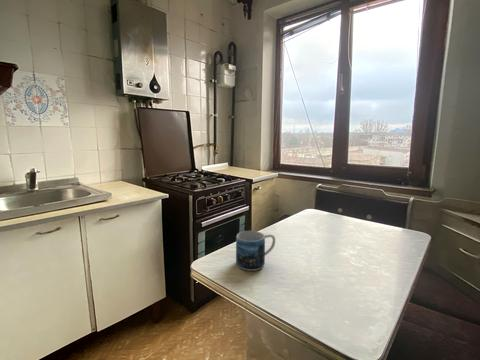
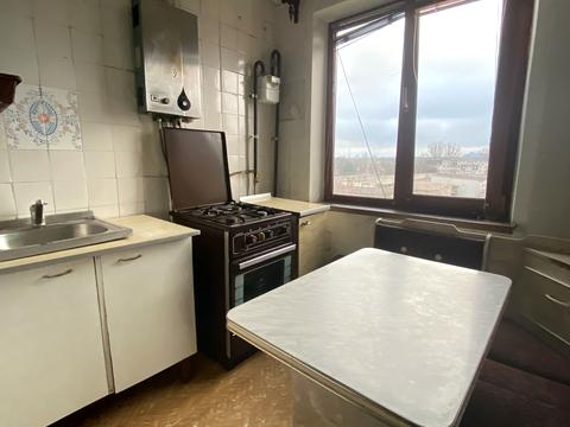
- mug [235,230,276,272]
